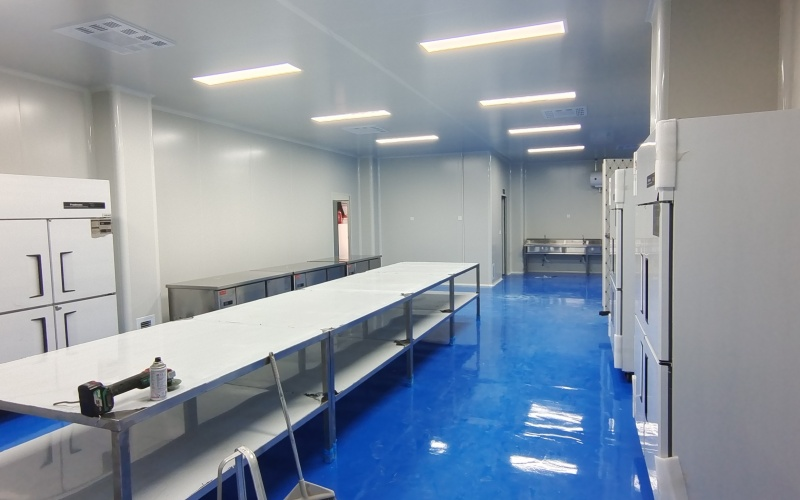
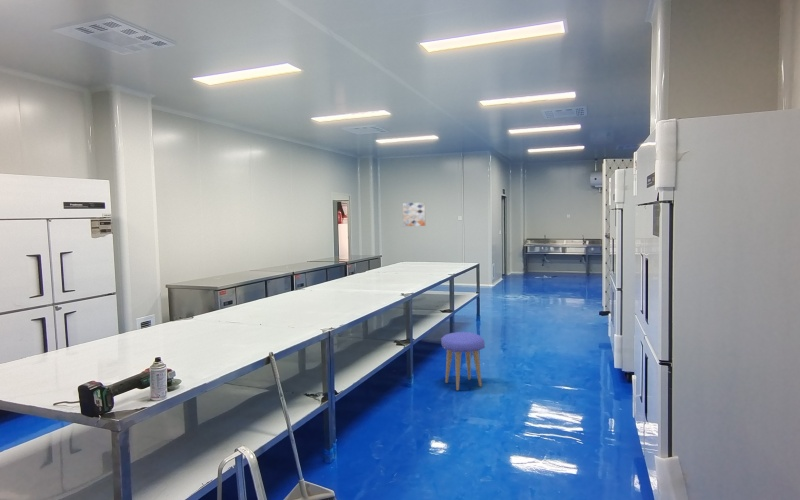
+ wall art [402,201,426,227]
+ stool [440,331,486,391]
